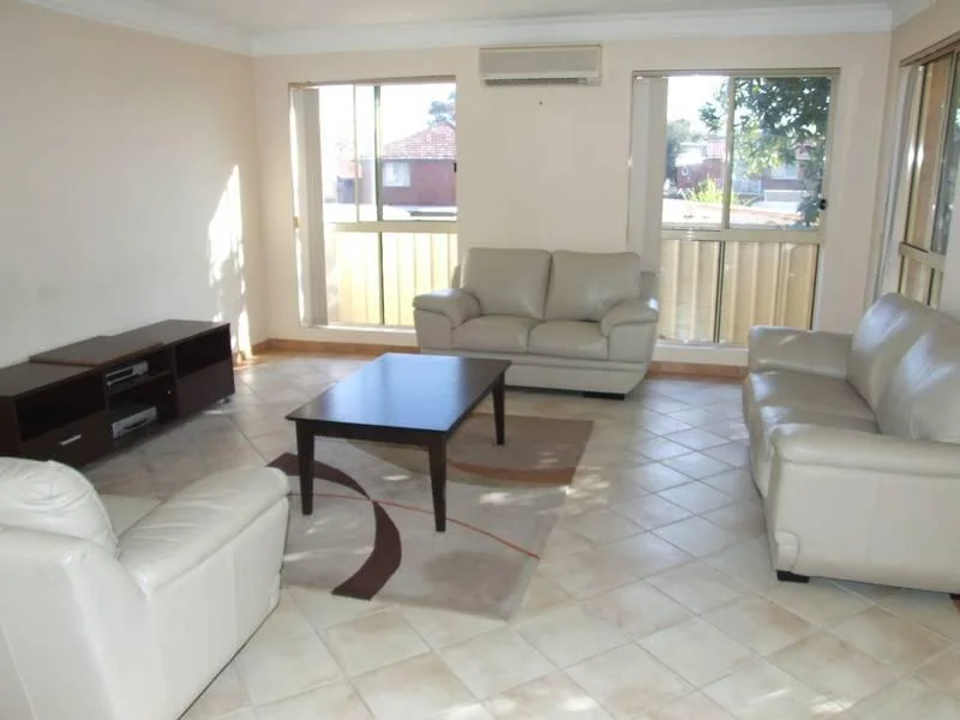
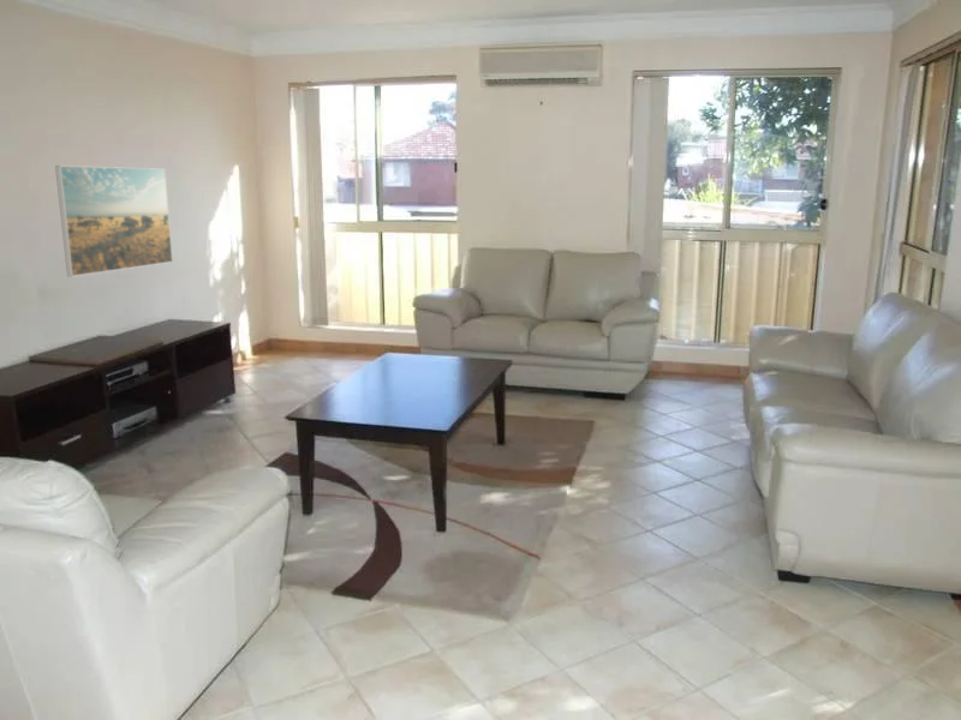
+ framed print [54,164,174,277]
